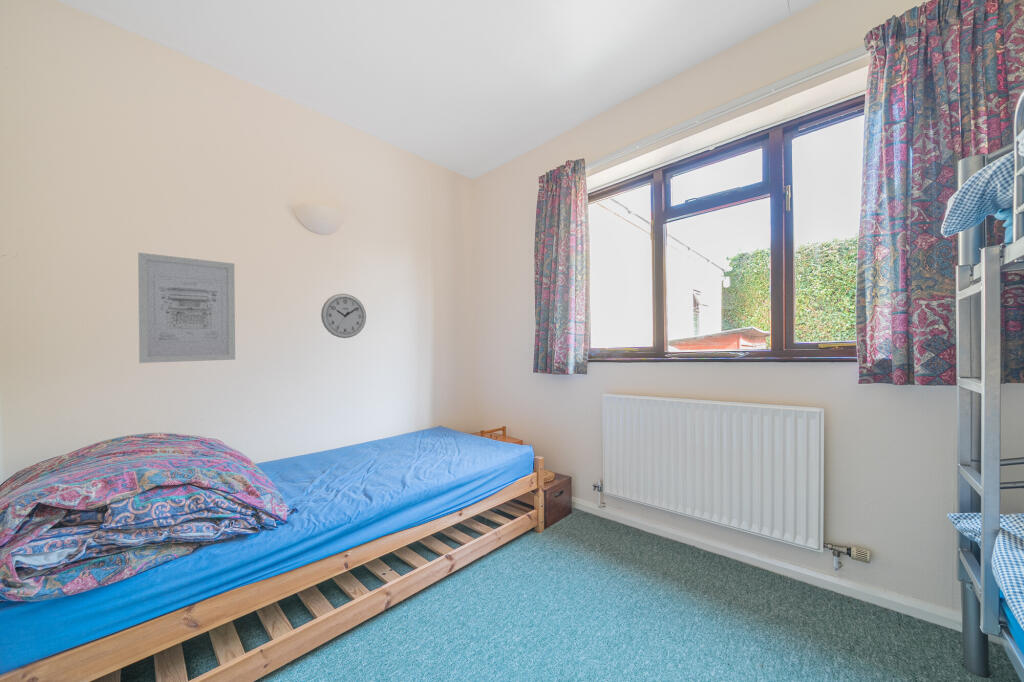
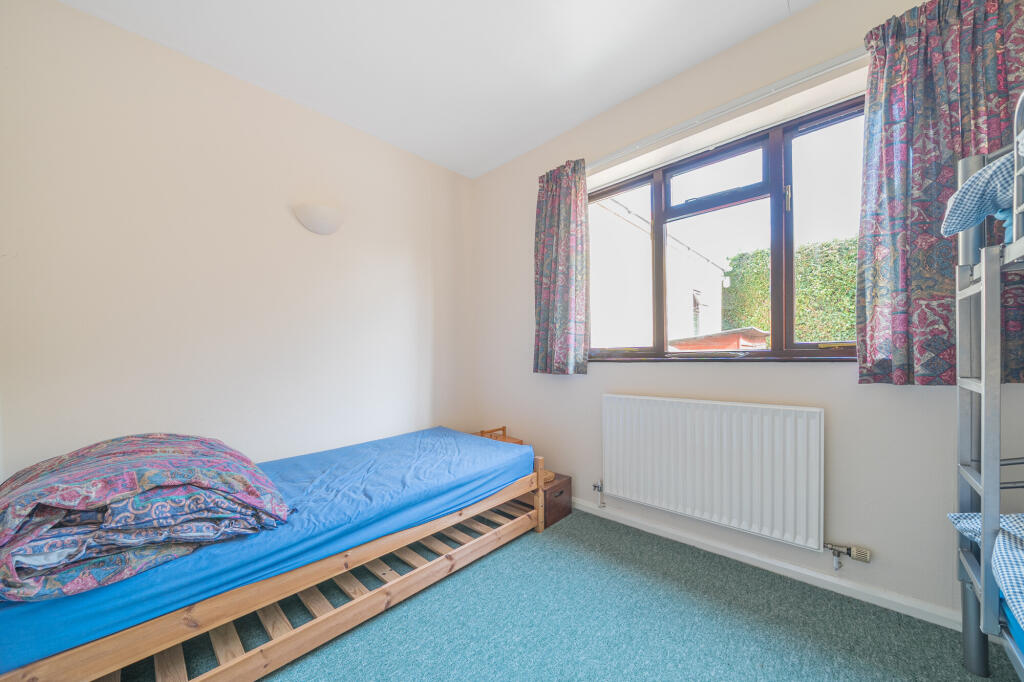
- wall clock [320,293,367,339]
- wall art [137,252,236,364]
